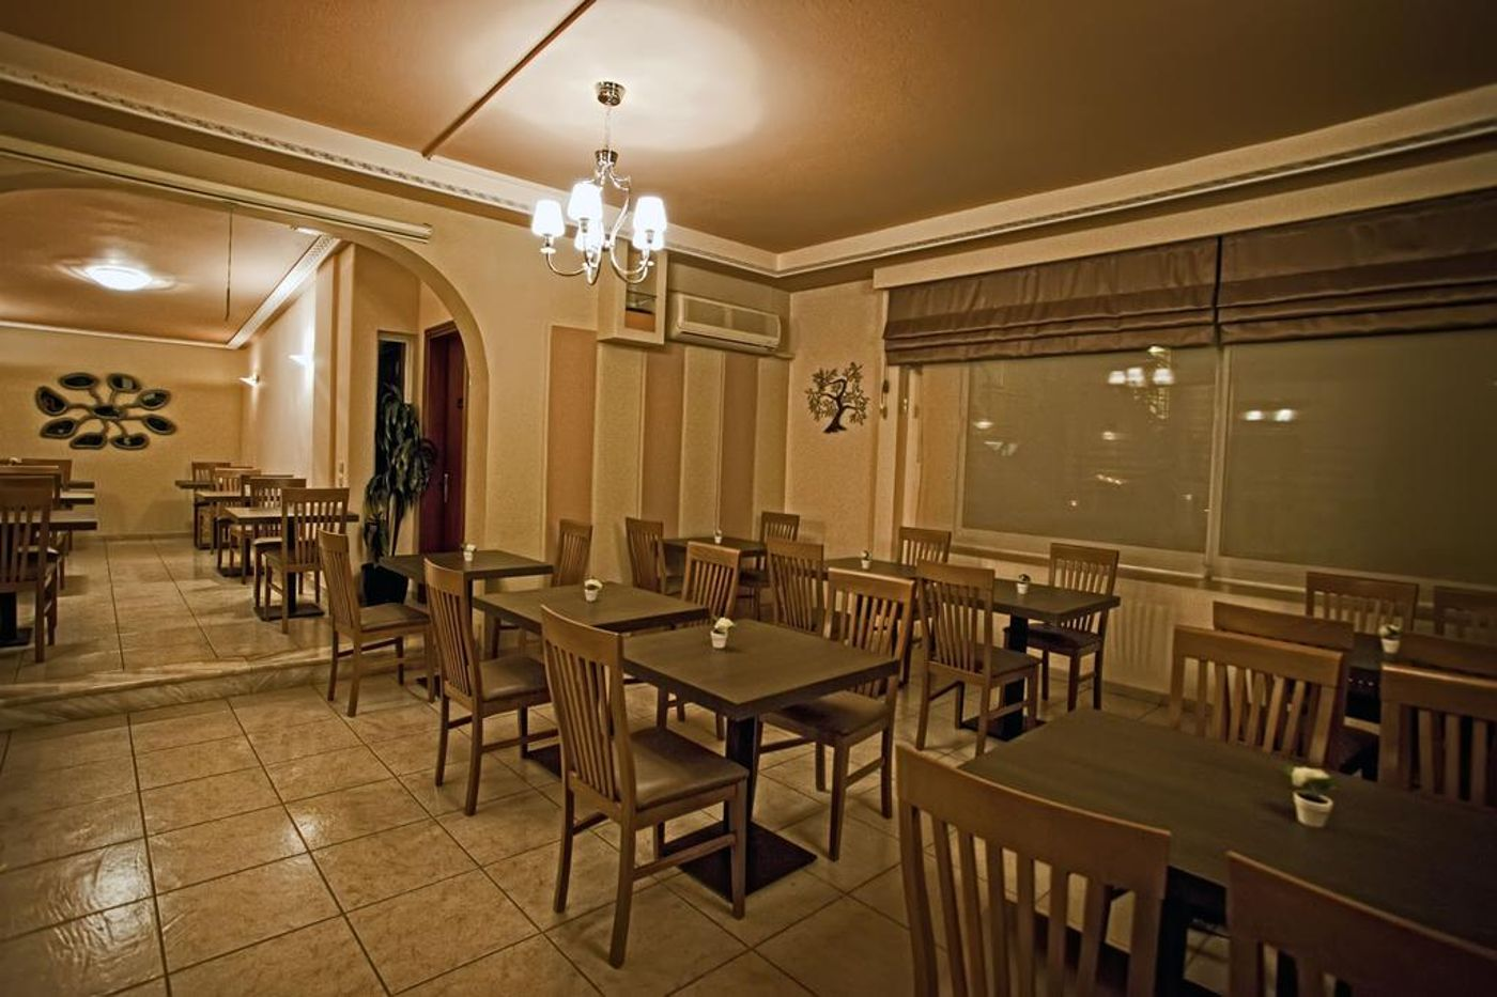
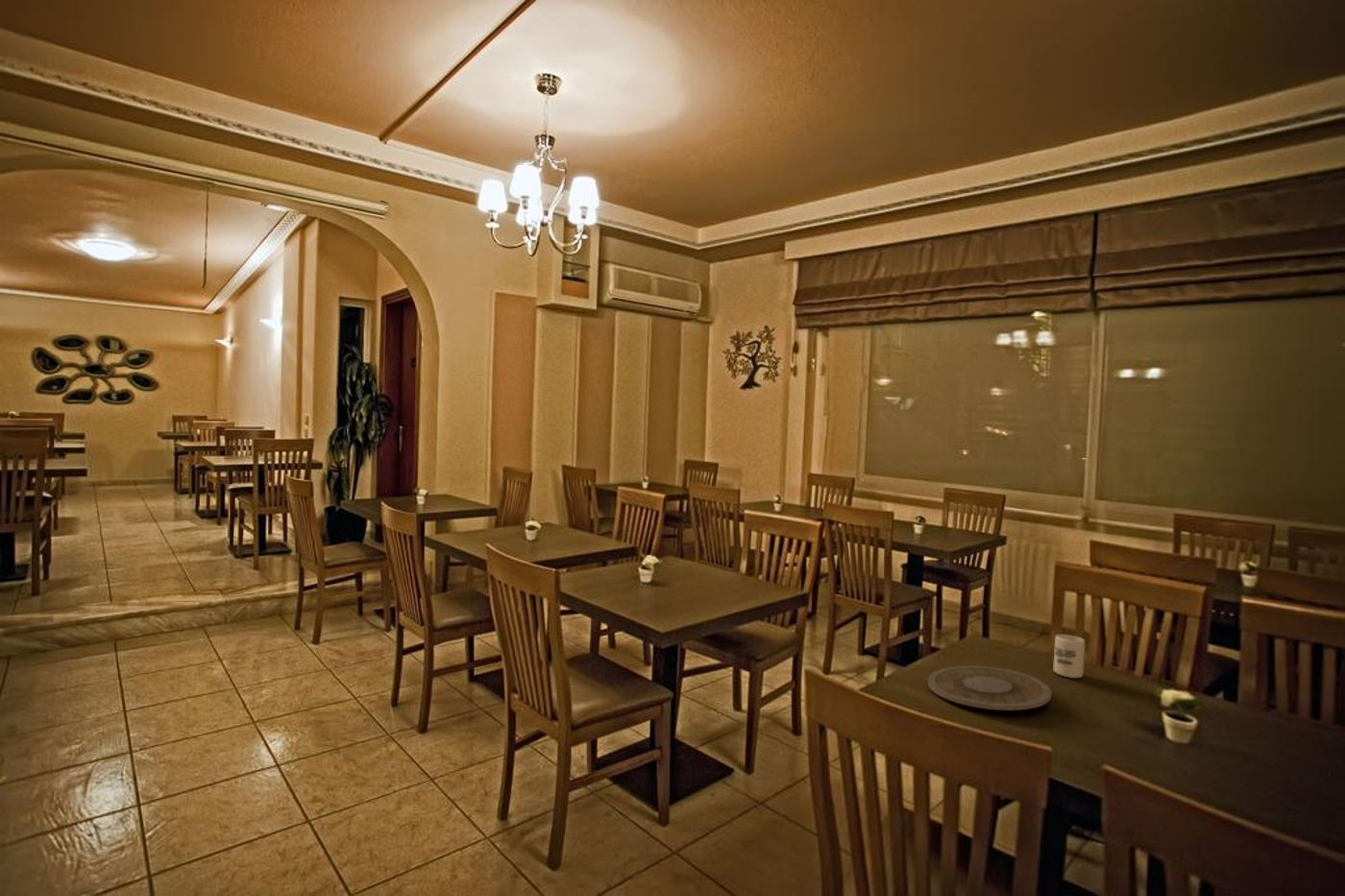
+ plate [927,665,1052,711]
+ cup [1052,633,1086,679]
